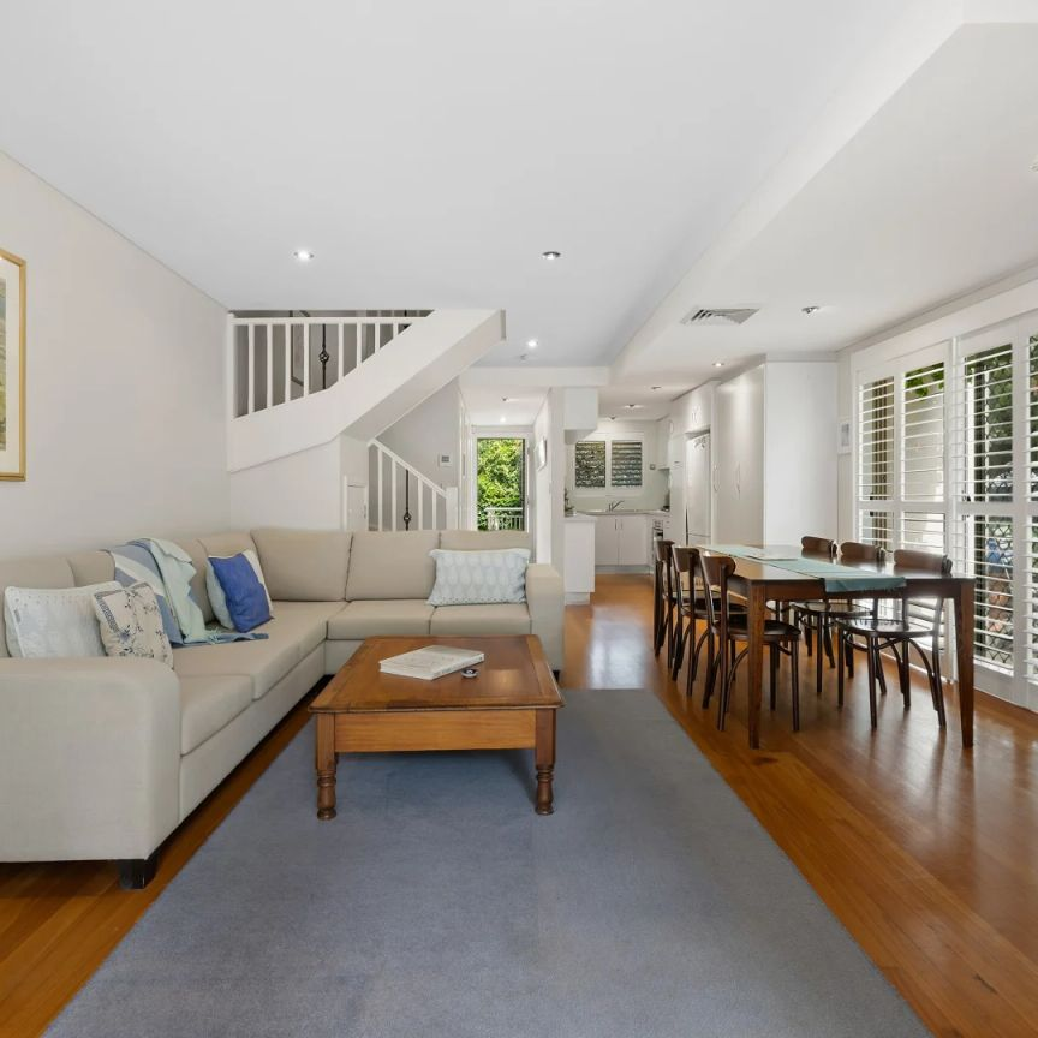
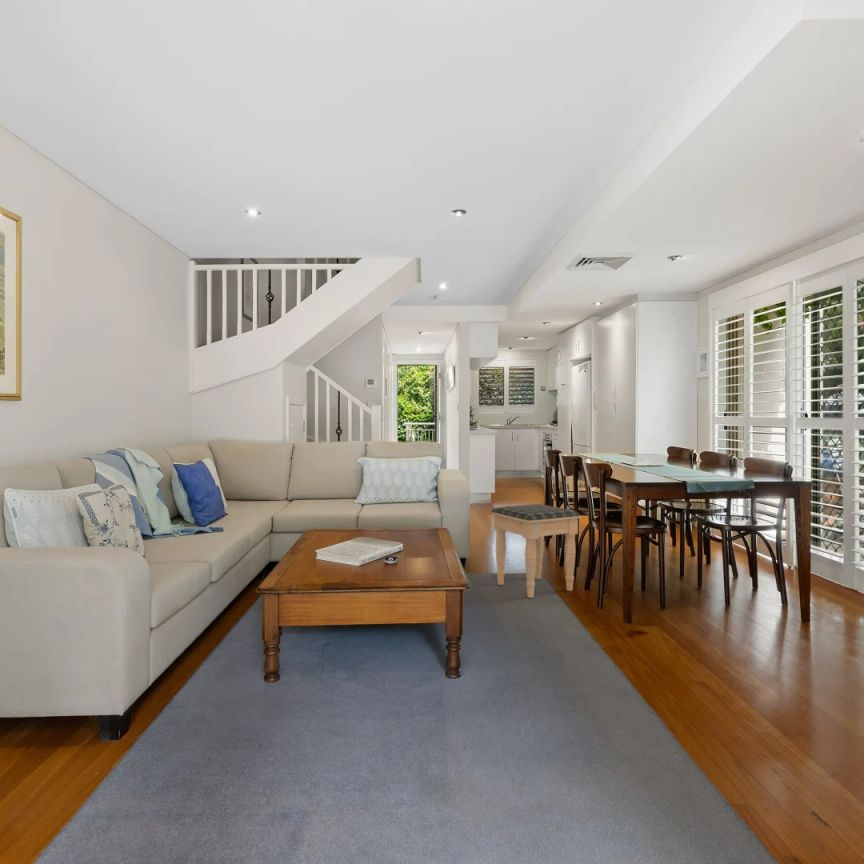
+ footstool [490,503,581,599]
